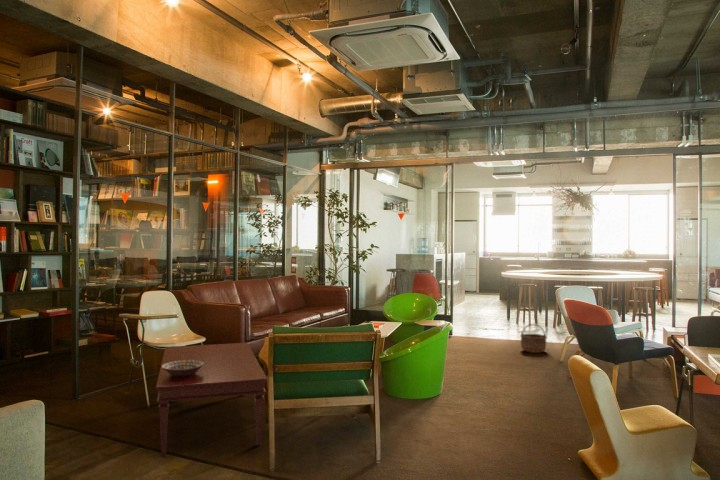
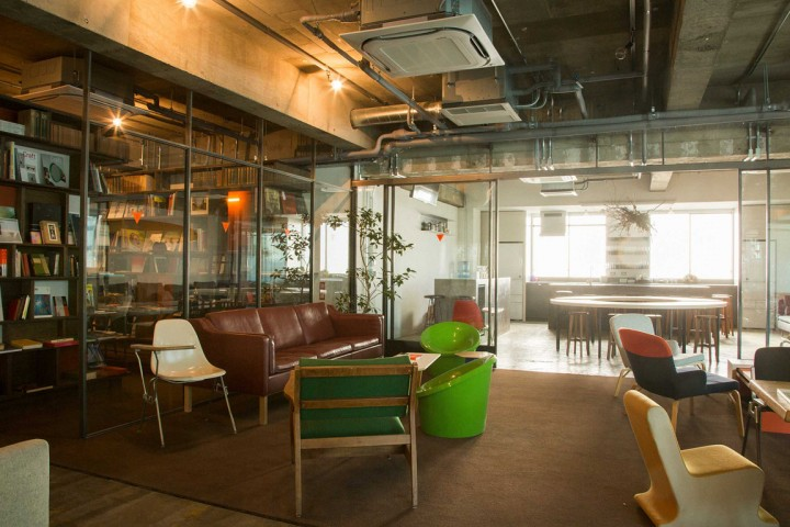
- wicker basket [519,323,548,354]
- coffee table [155,342,268,458]
- decorative bowl [162,360,204,377]
